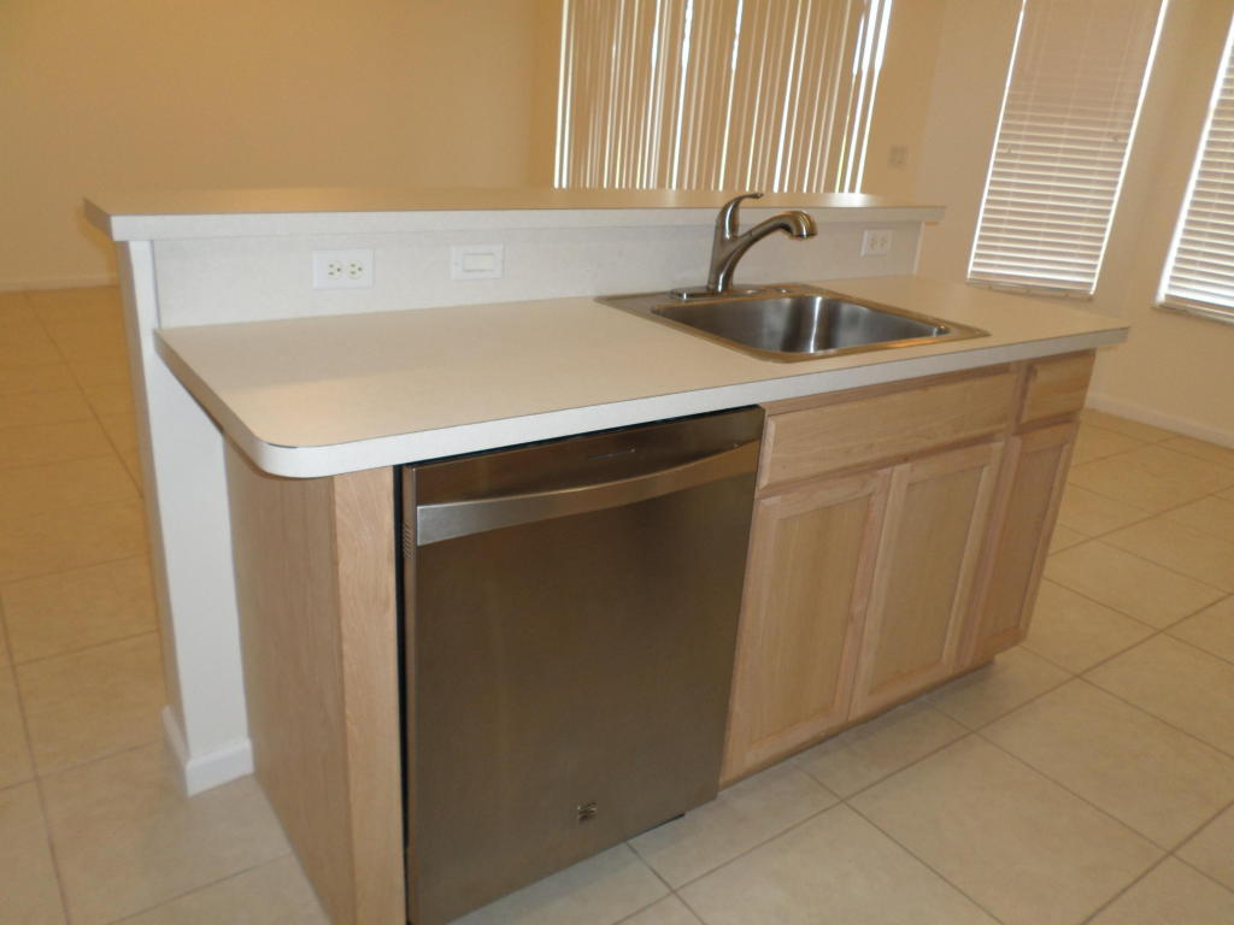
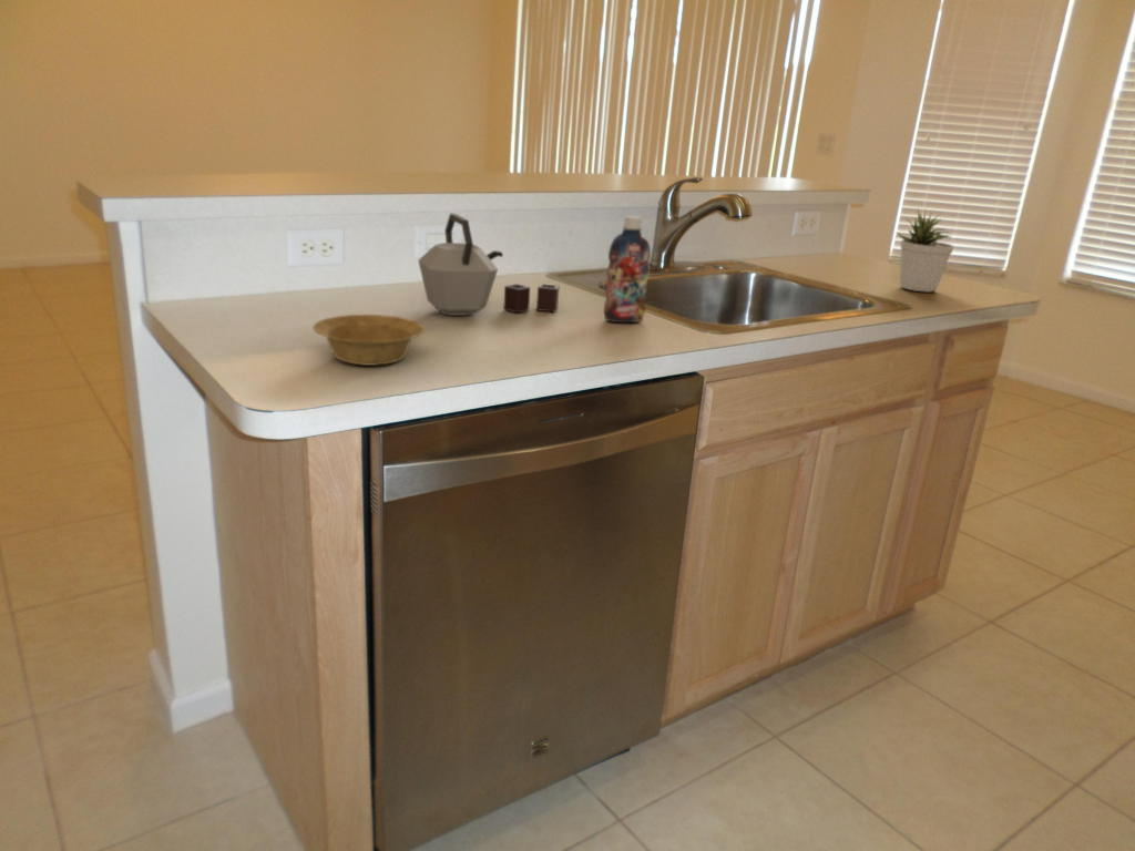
+ kettle [417,213,561,317]
+ potted plant [896,208,955,294]
+ bowl [311,314,426,367]
+ bottle [603,215,652,324]
